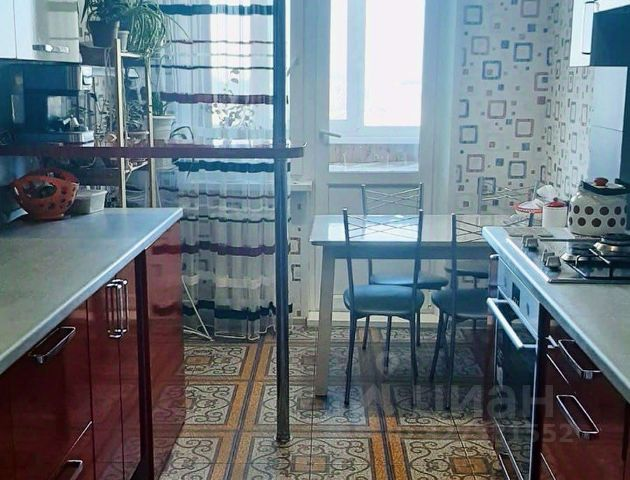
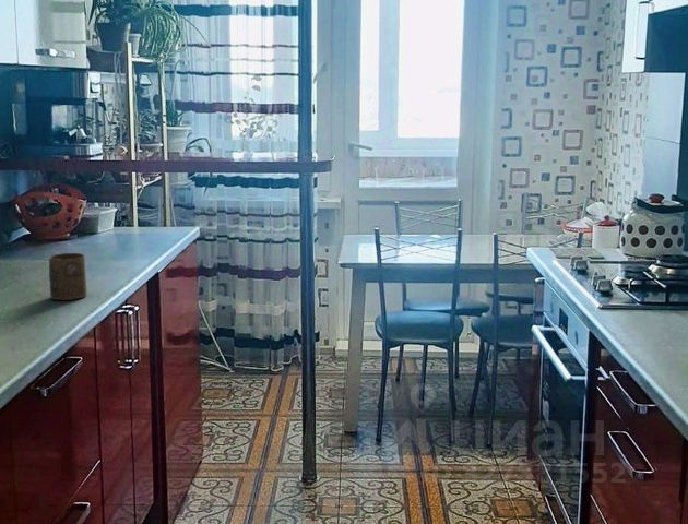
+ cup [48,252,87,301]
